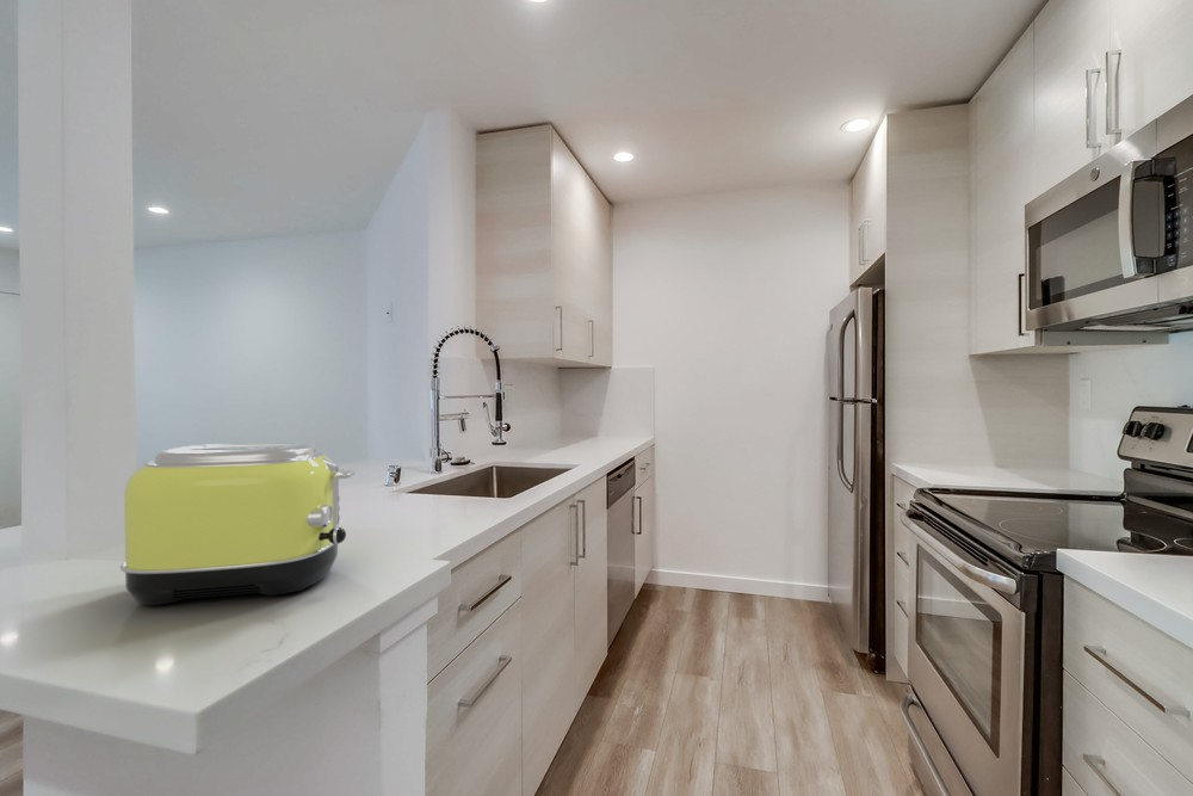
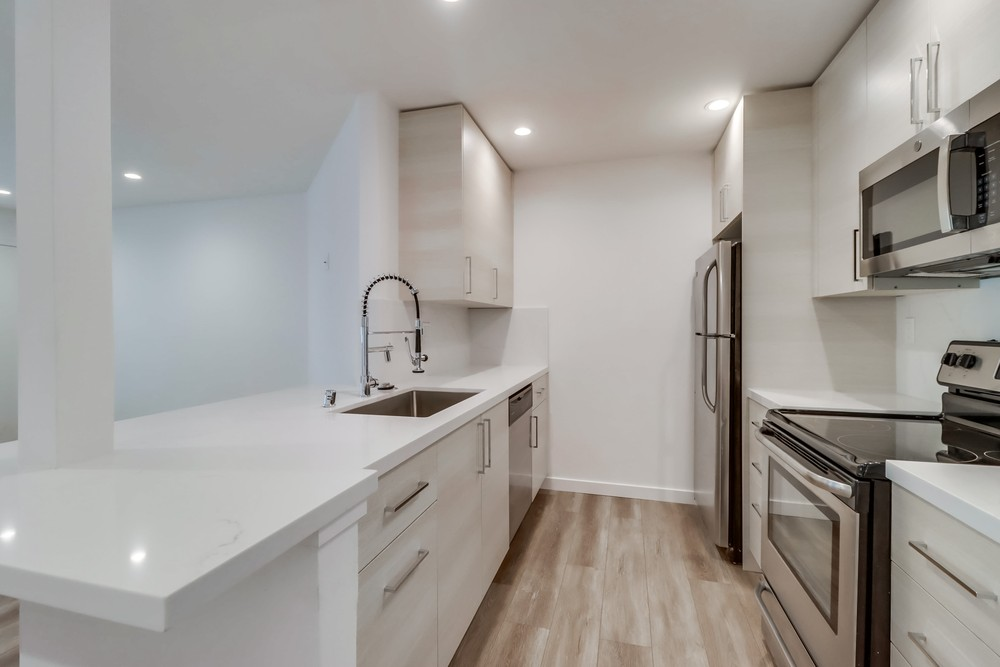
- toaster [119,442,356,605]
